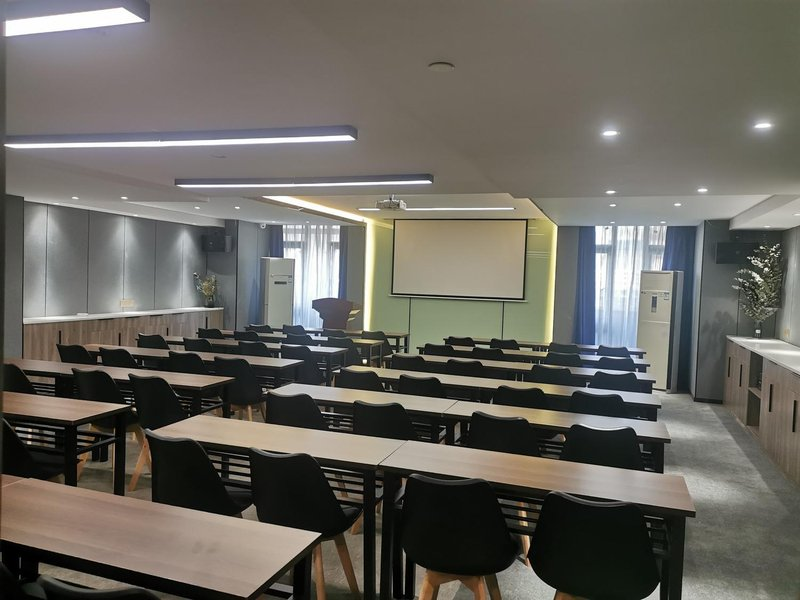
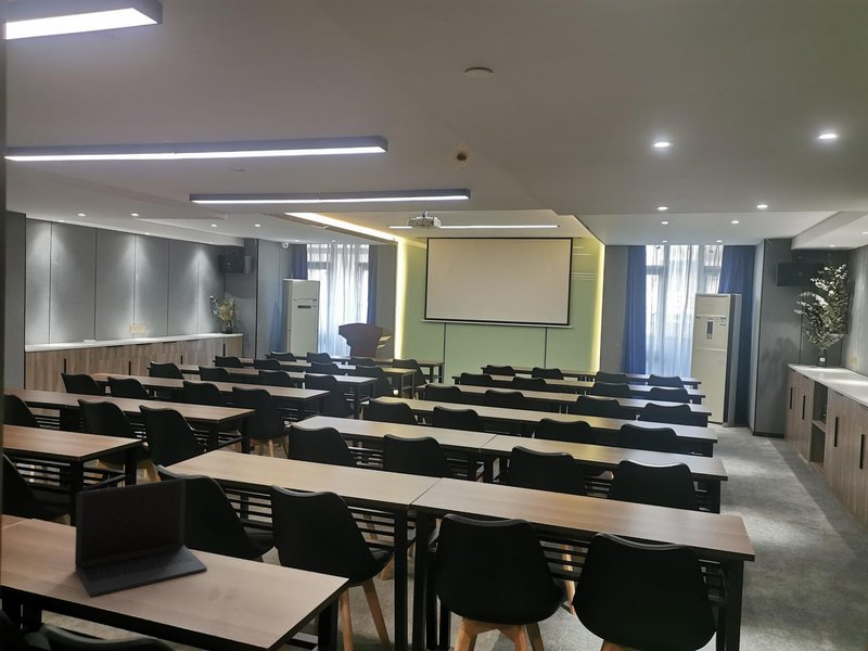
+ recessed light [444,141,476,170]
+ laptop [74,477,208,598]
